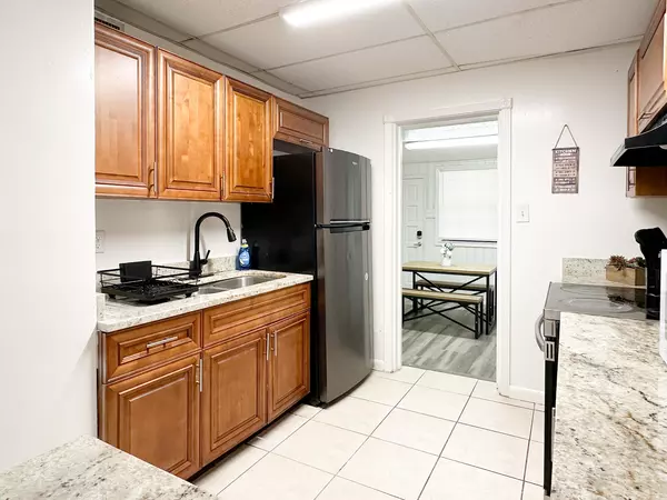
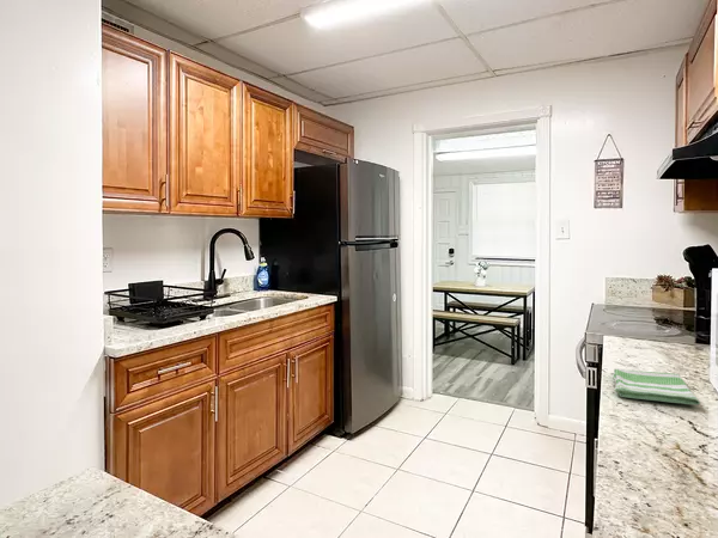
+ dish towel [613,367,701,405]
